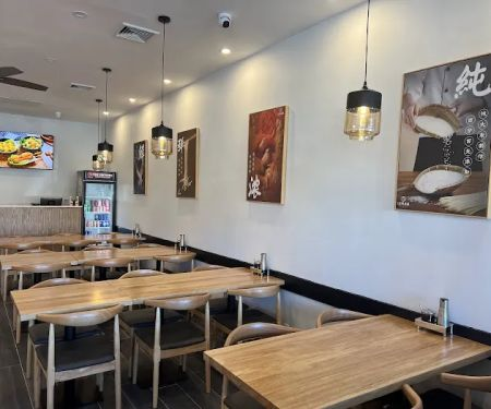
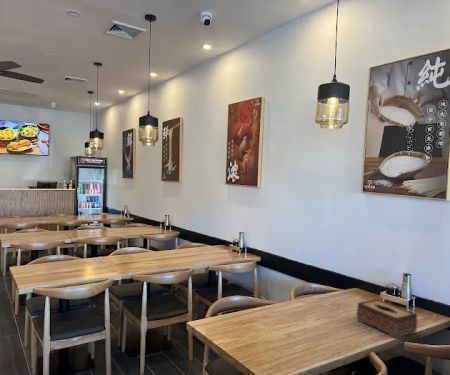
+ tissue box [356,298,418,339]
